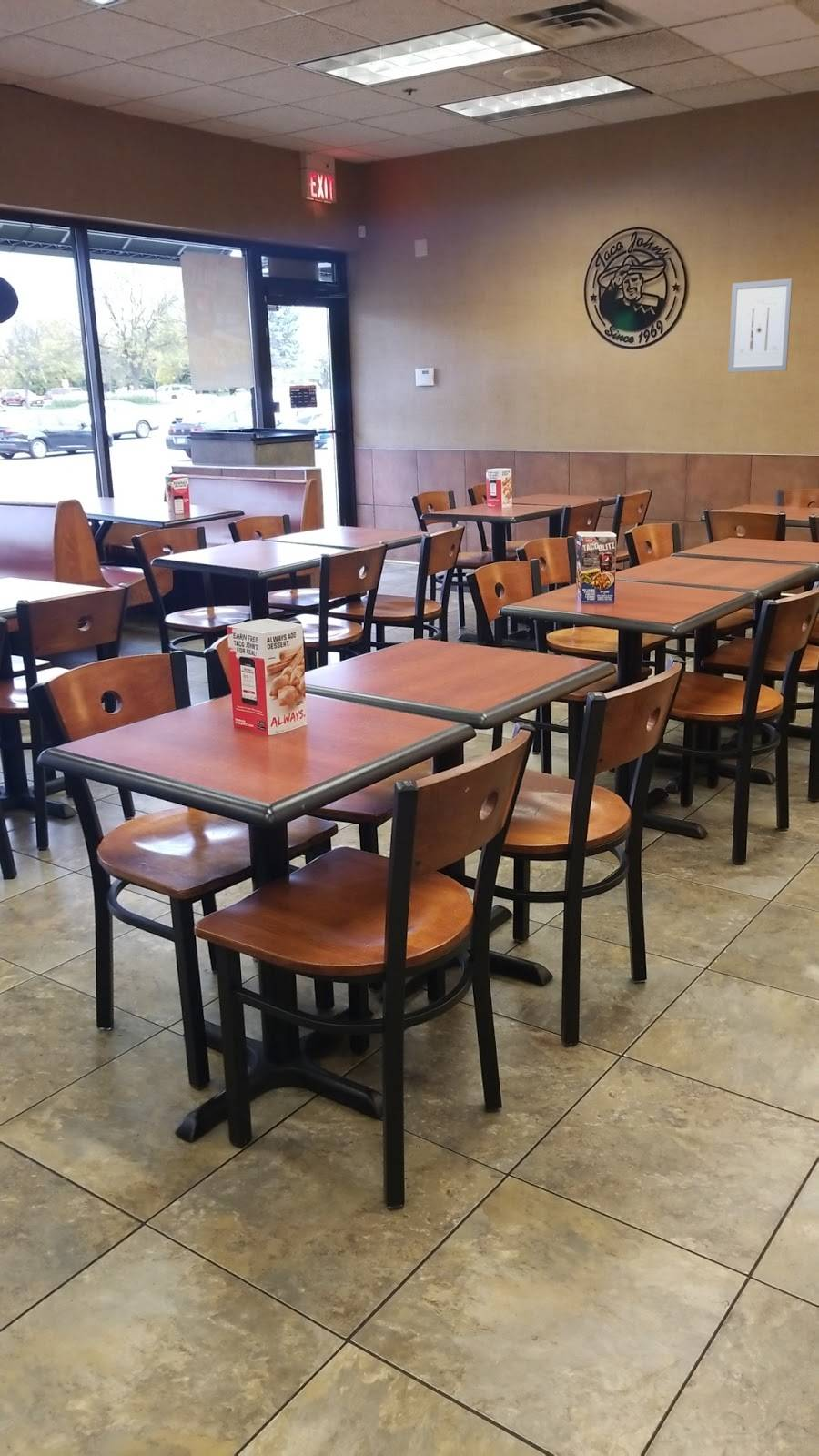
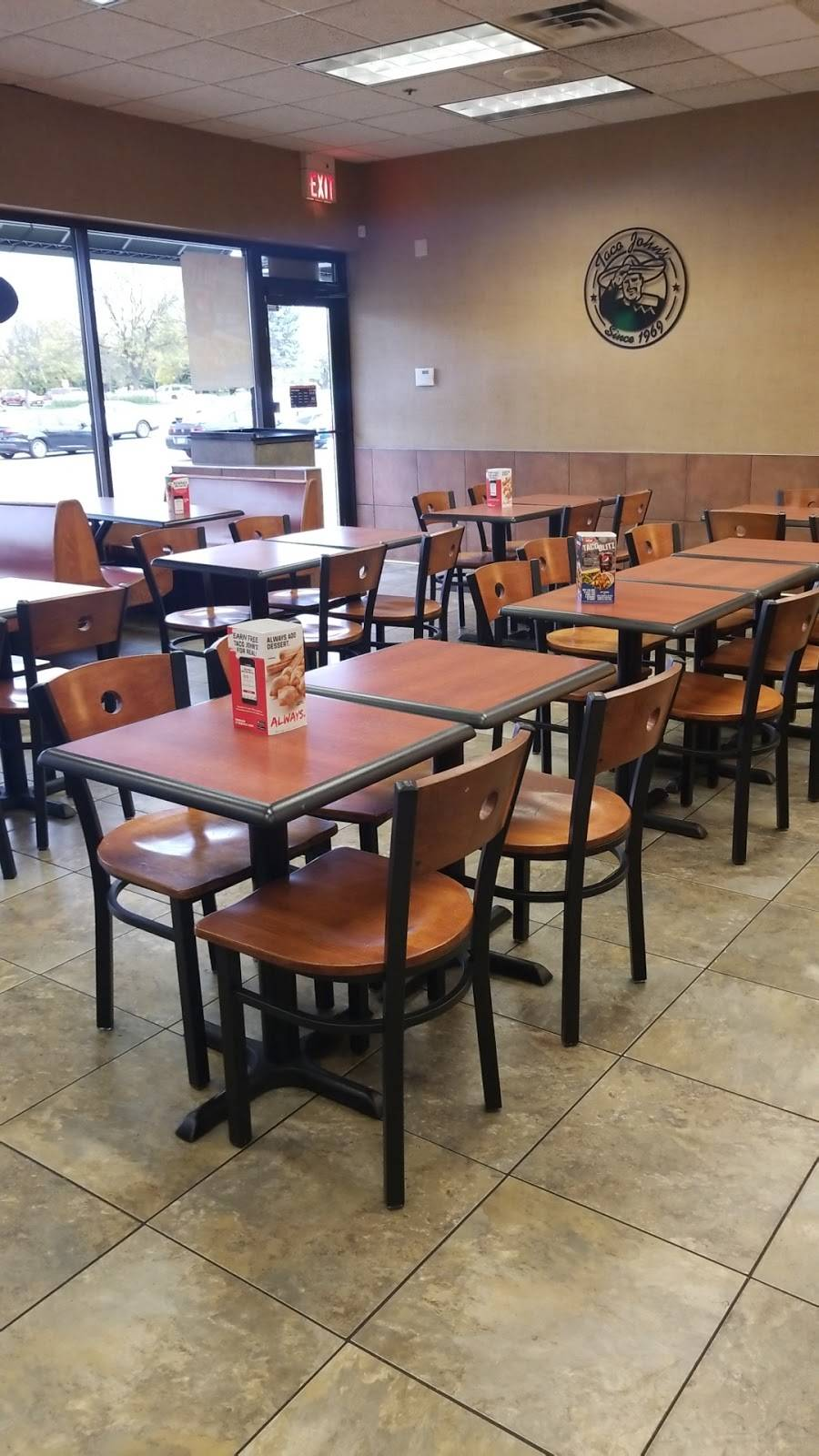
- wall art [727,278,794,373]
